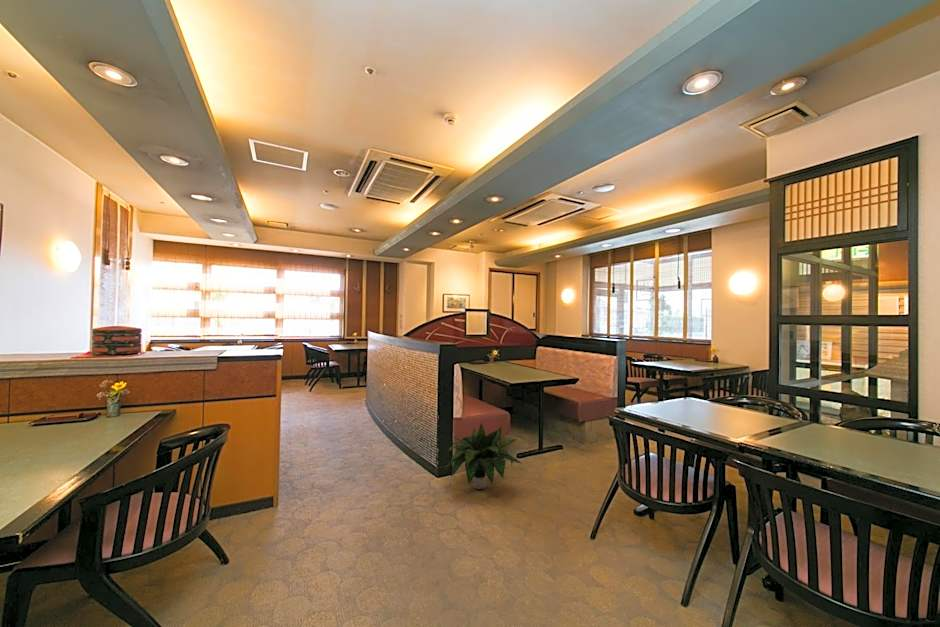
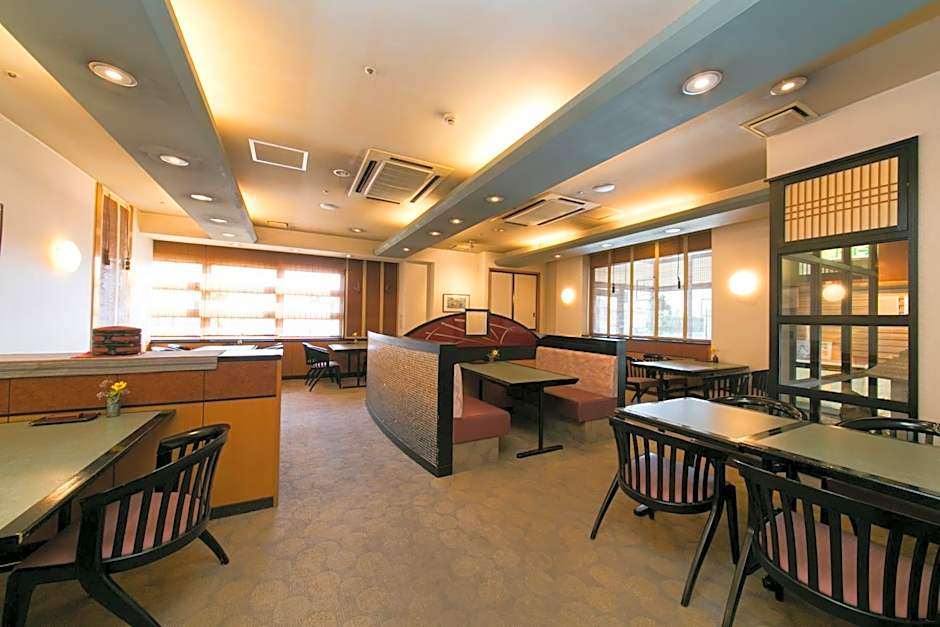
- potted plant [443,422,523,490]
